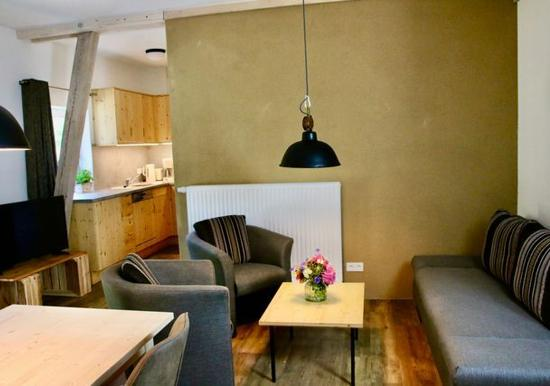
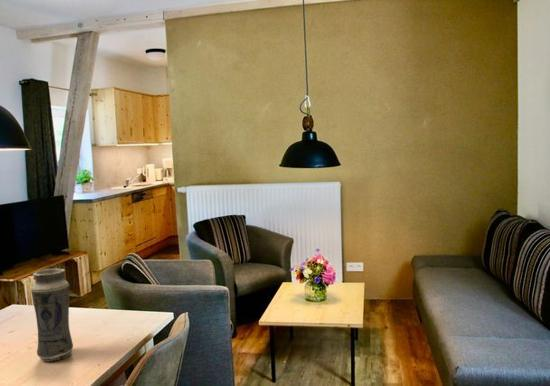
+ vase [30,268,74,362]
